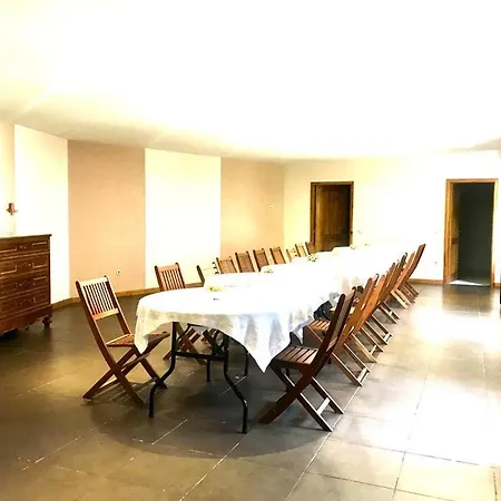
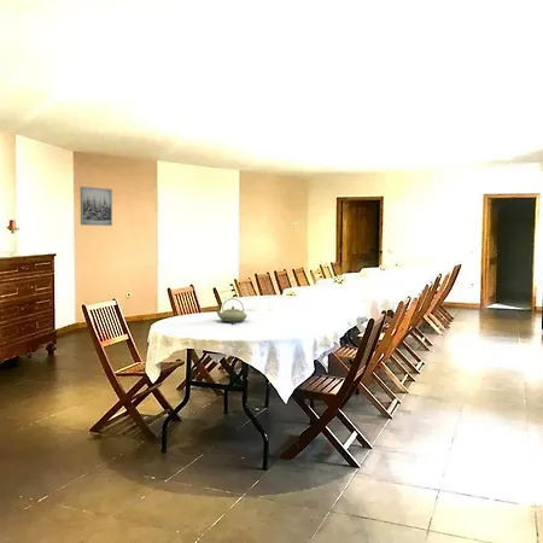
+ teapot [215,297,249,323]
+ wall art [78,186,113,227]
